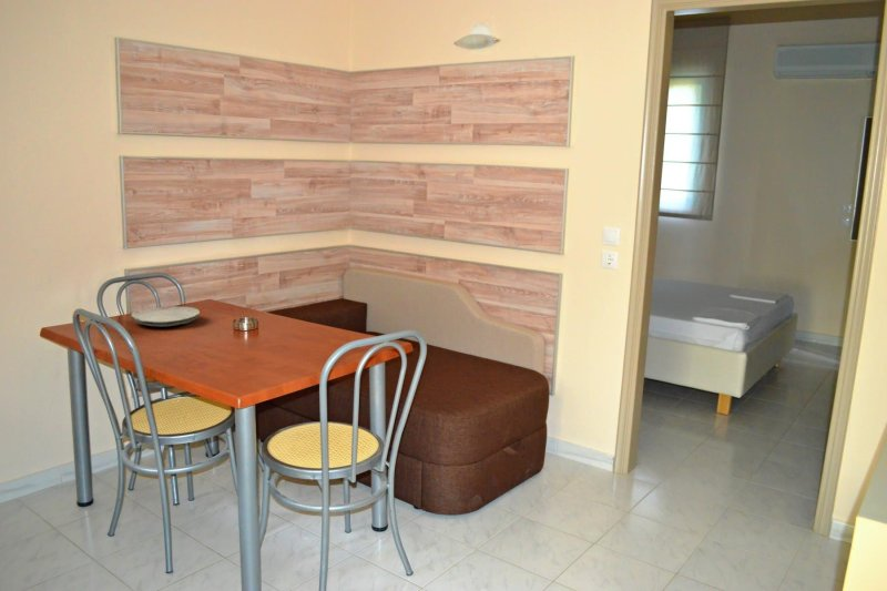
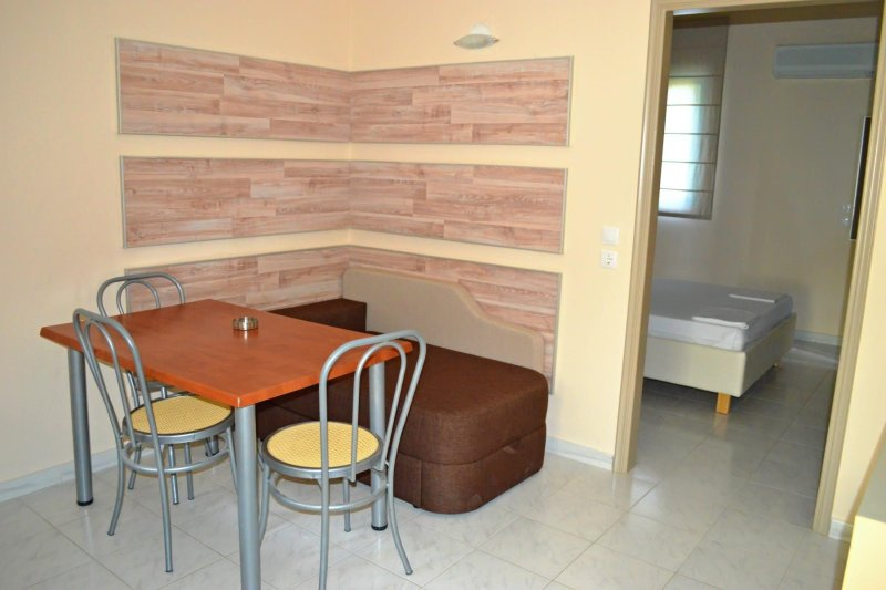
- plate [130,305,201,327]
